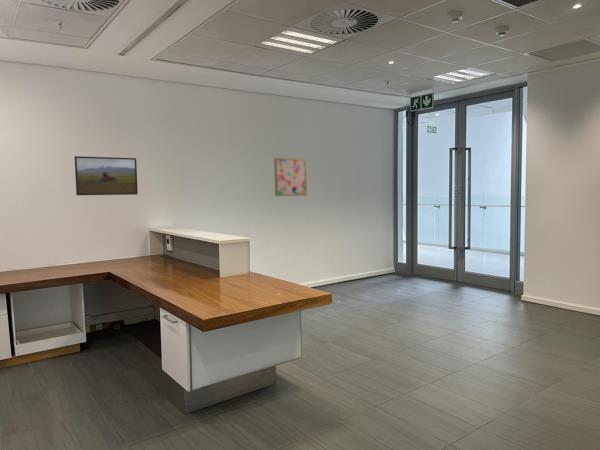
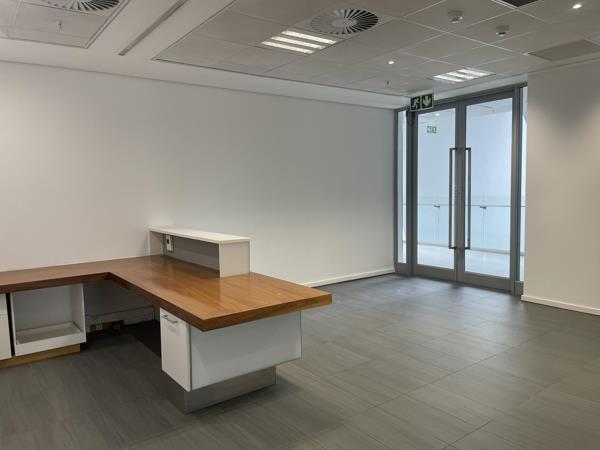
- wall art [273,157,308,197]
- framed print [74,155,139,196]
